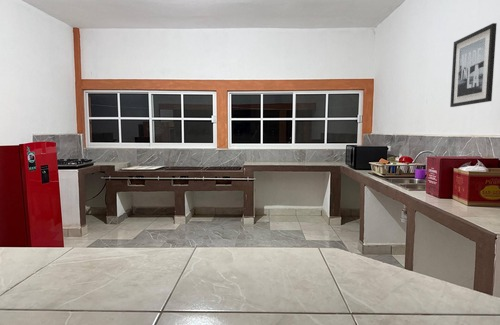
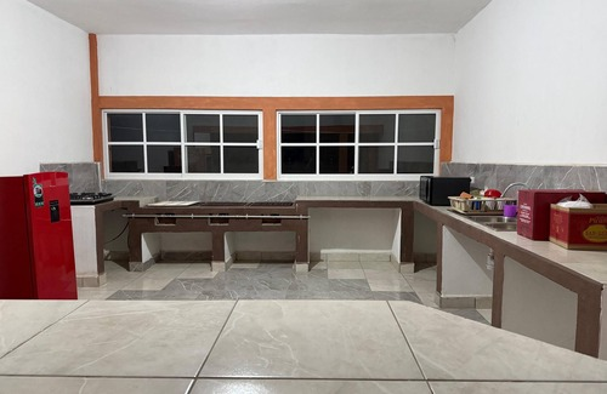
- wall art [449,22,498,108]
